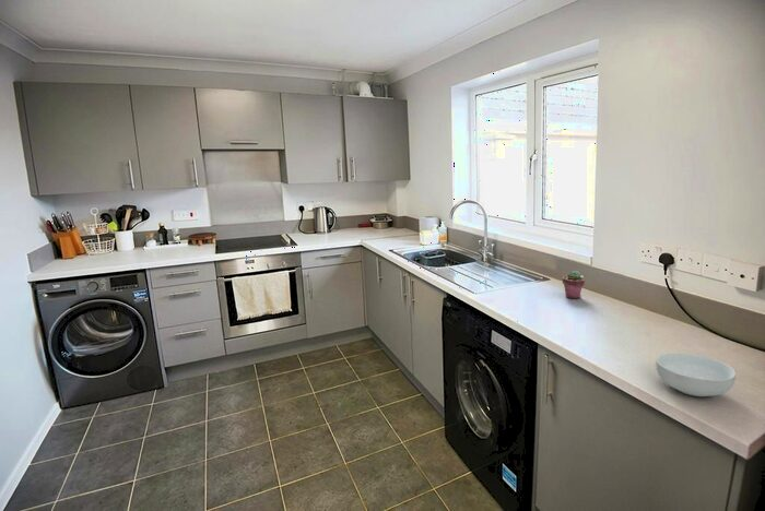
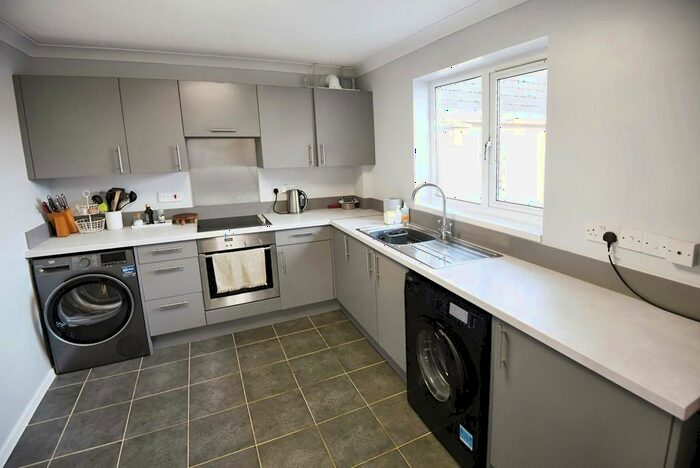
- potted succulent [562,270,586,299]
- cereal bowl [655,352,737,397]
